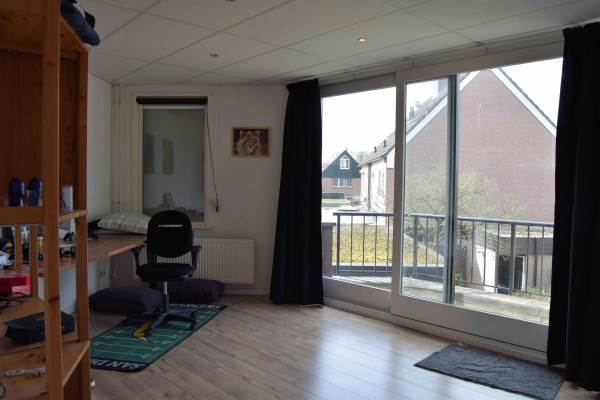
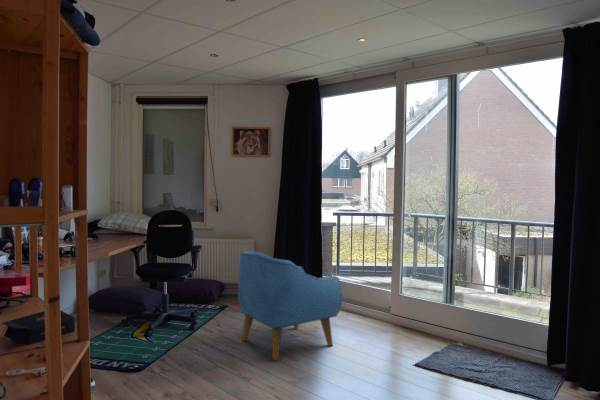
+ armchair [237,250,343,362]
